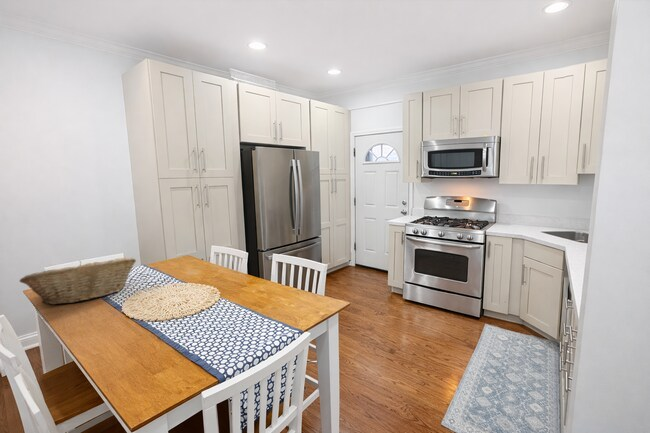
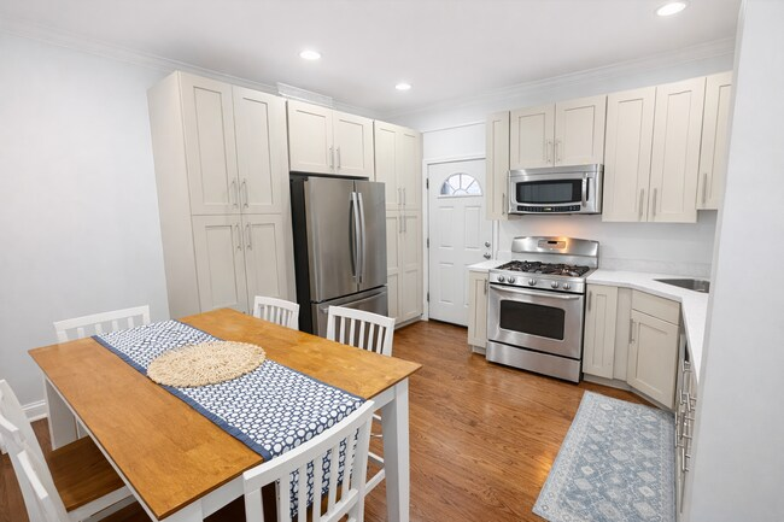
- fruit basket [18,257,137,305]
